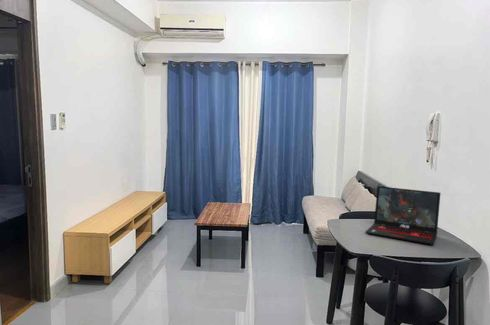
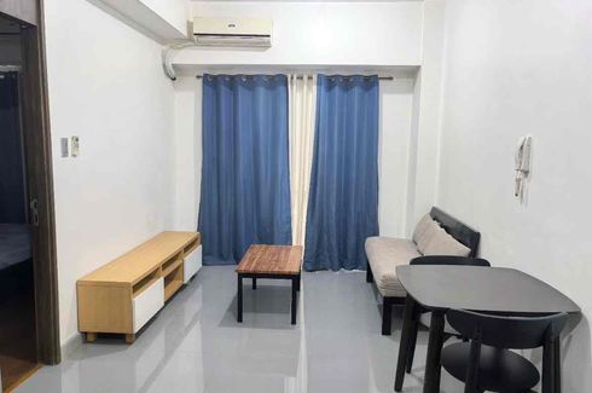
- laptop [364,185,441,246]
